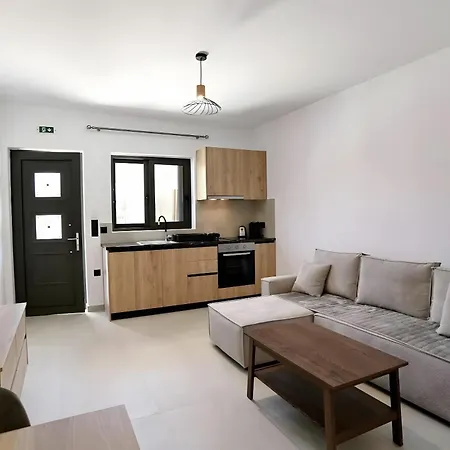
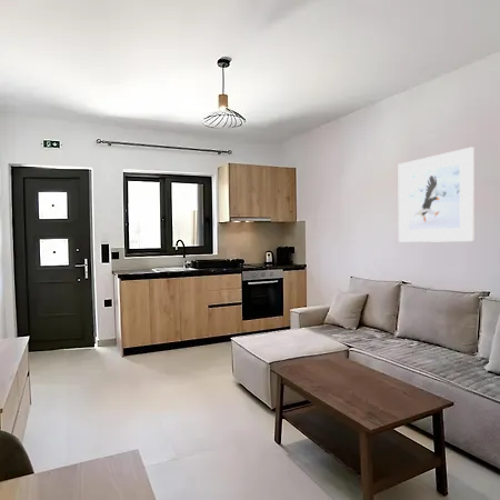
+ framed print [398,146,474,243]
